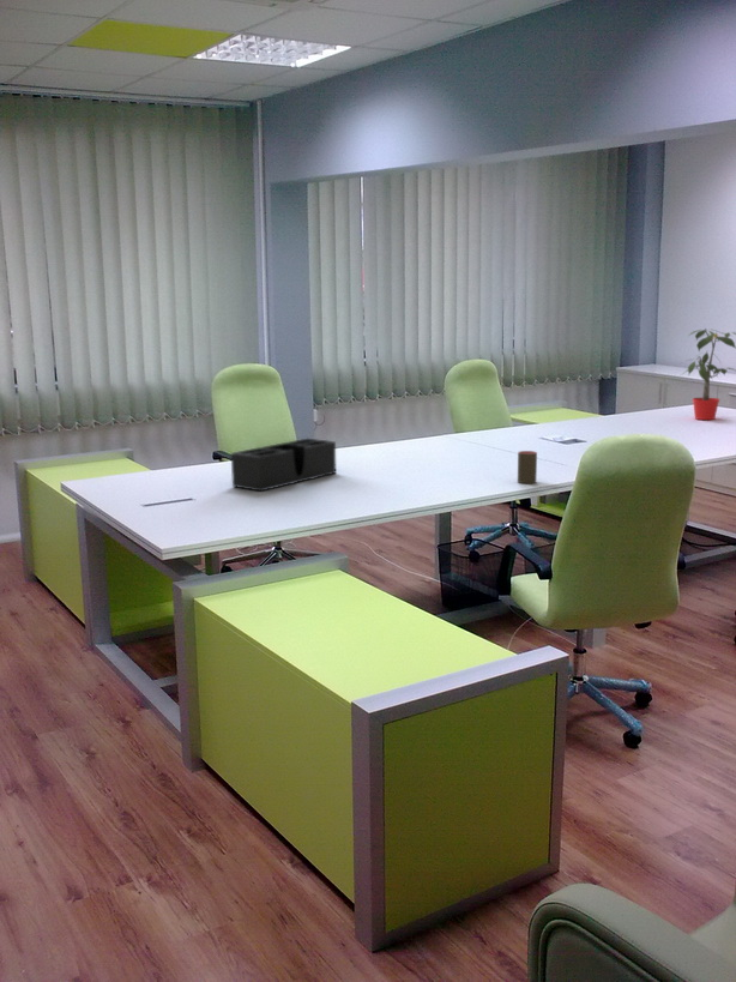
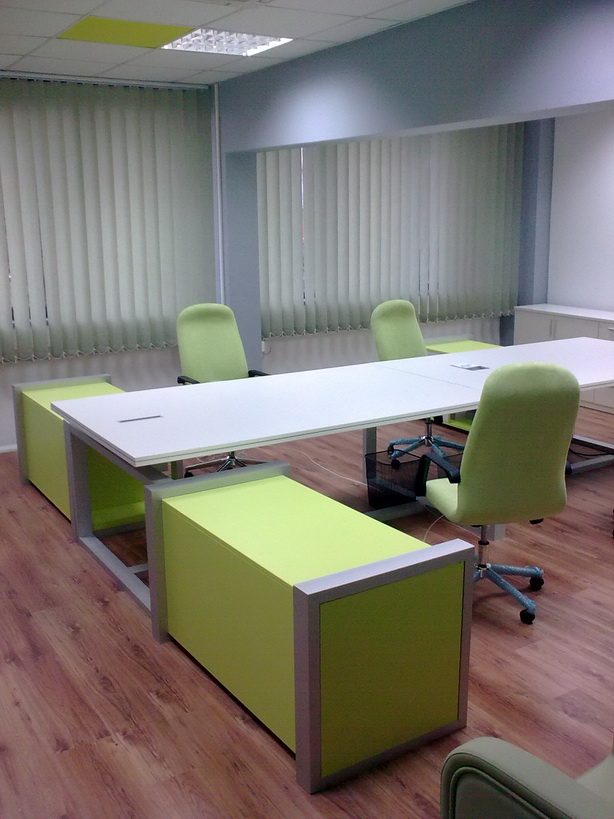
- desk organizer [230,438,337,493]
- potted plant [678,327,736,421]
- cup [517,450,538,484]
